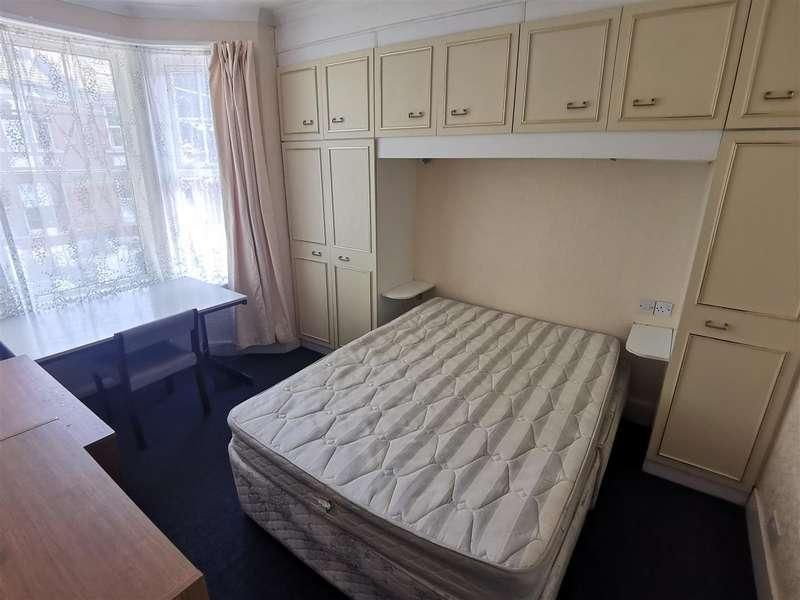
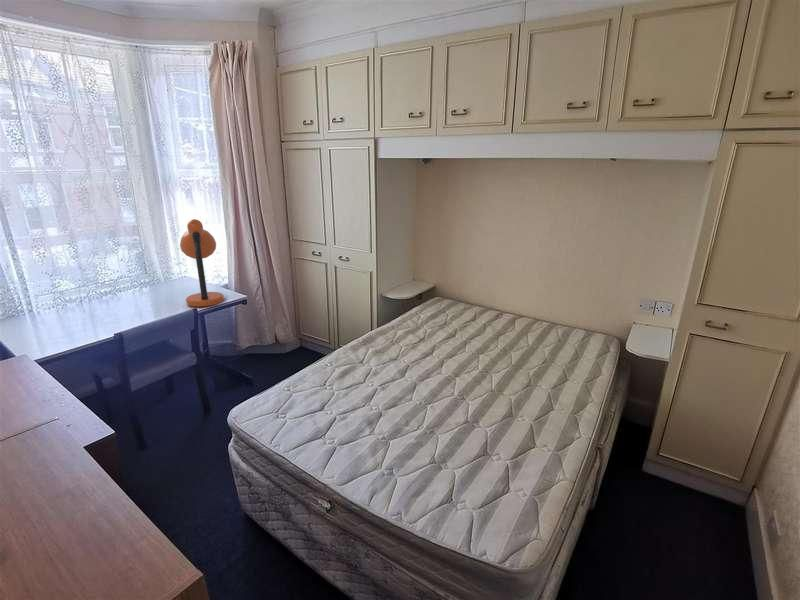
+ desk lamp [179,218,225,308]
